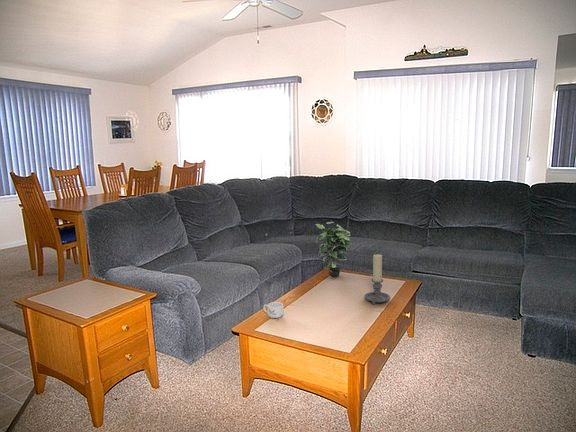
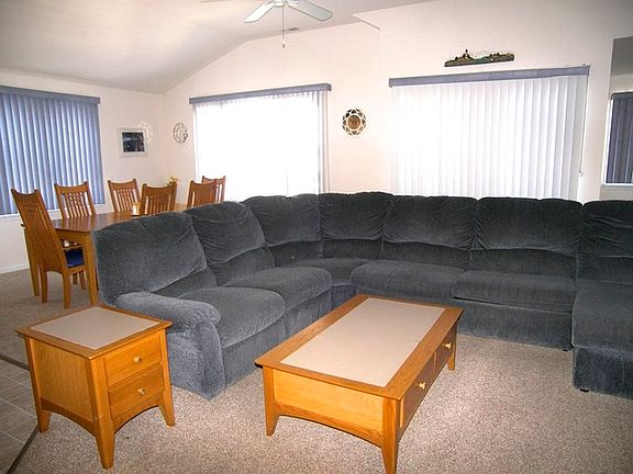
- candle holder [363,253,391,306]
- potted plant [314,221,353,278]
- mug [263,301,285,319]
